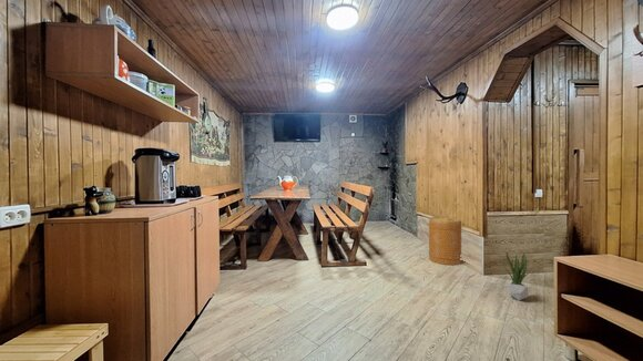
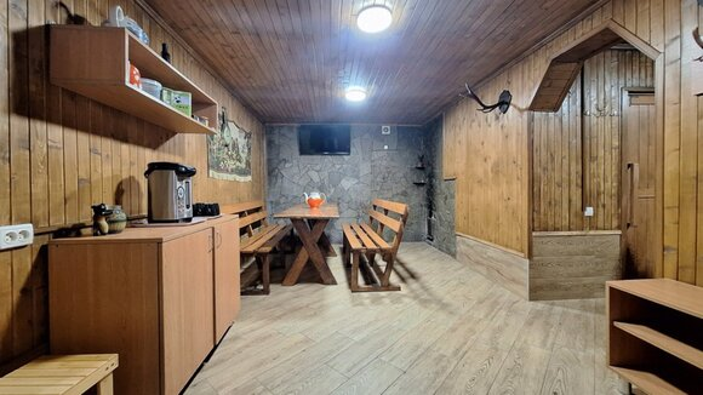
- basket [428,216,463,266]
- potted plant [503,251,532,301]
